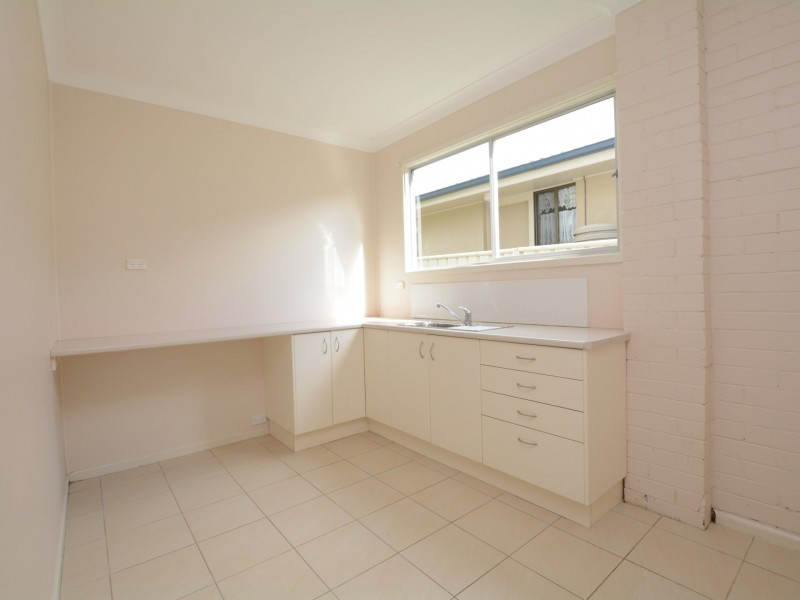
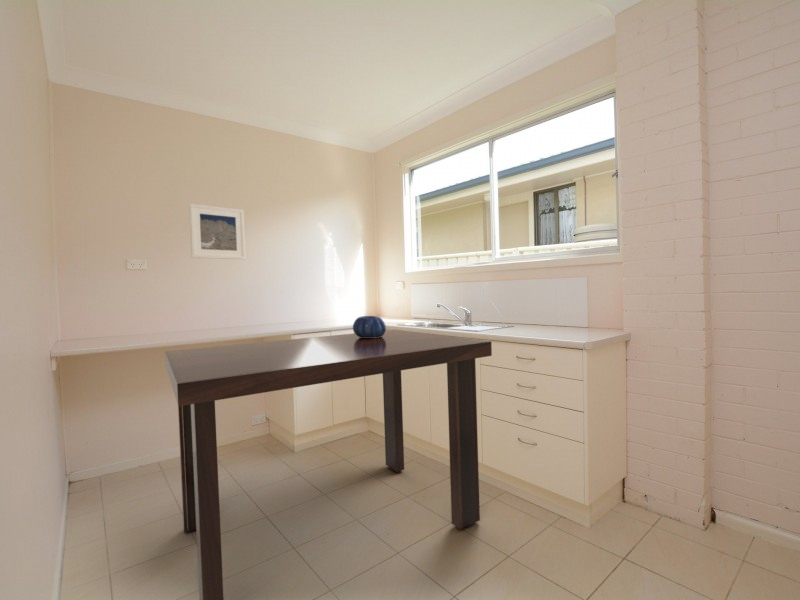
+ decorative bowl [352,315,387,338]
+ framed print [188,203,247,260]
+ dining table [164,329,493,600]
